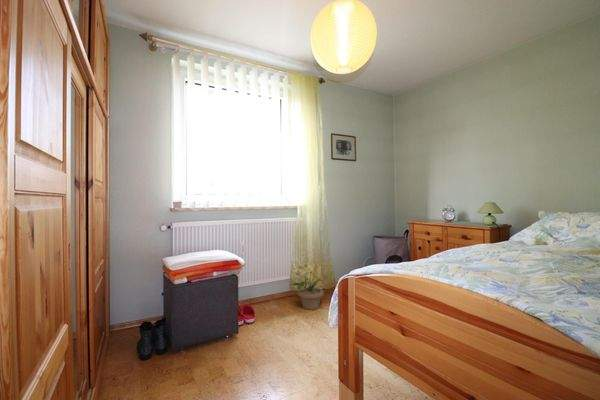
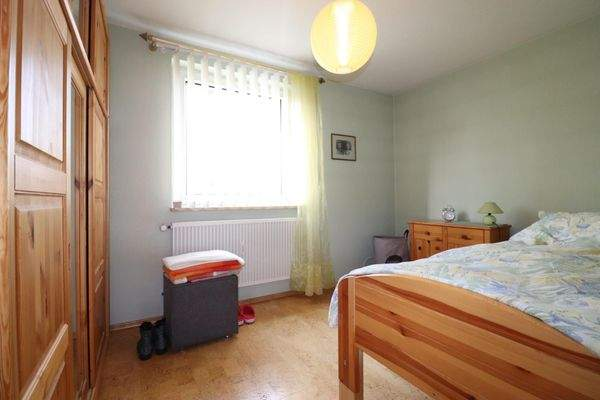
- potted plant [291,263,329,310]
